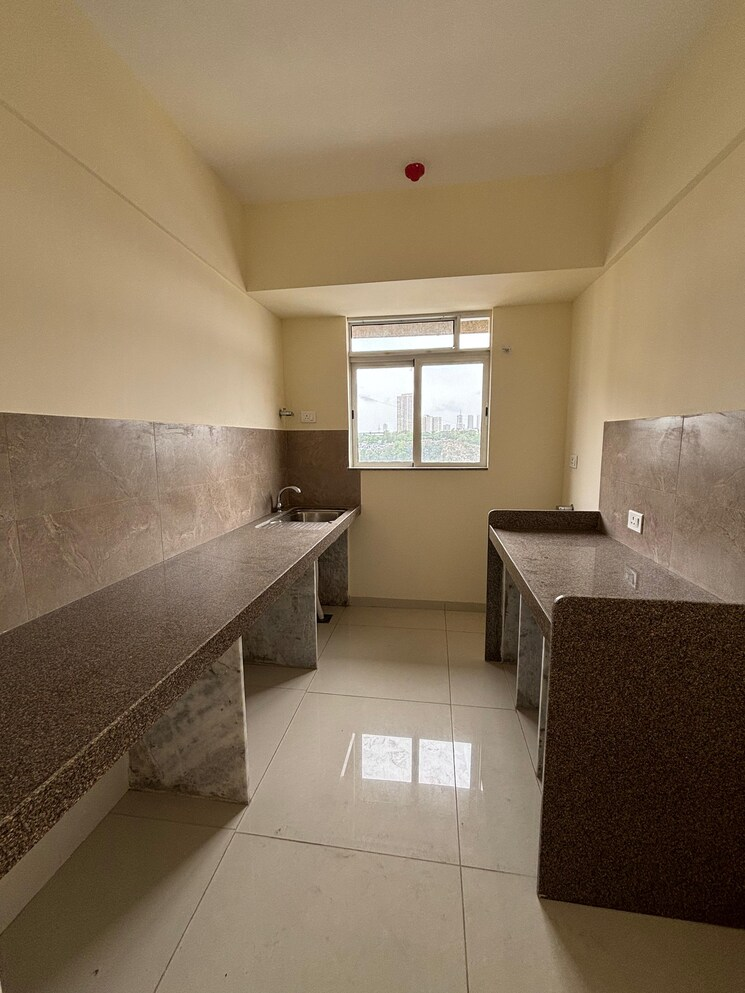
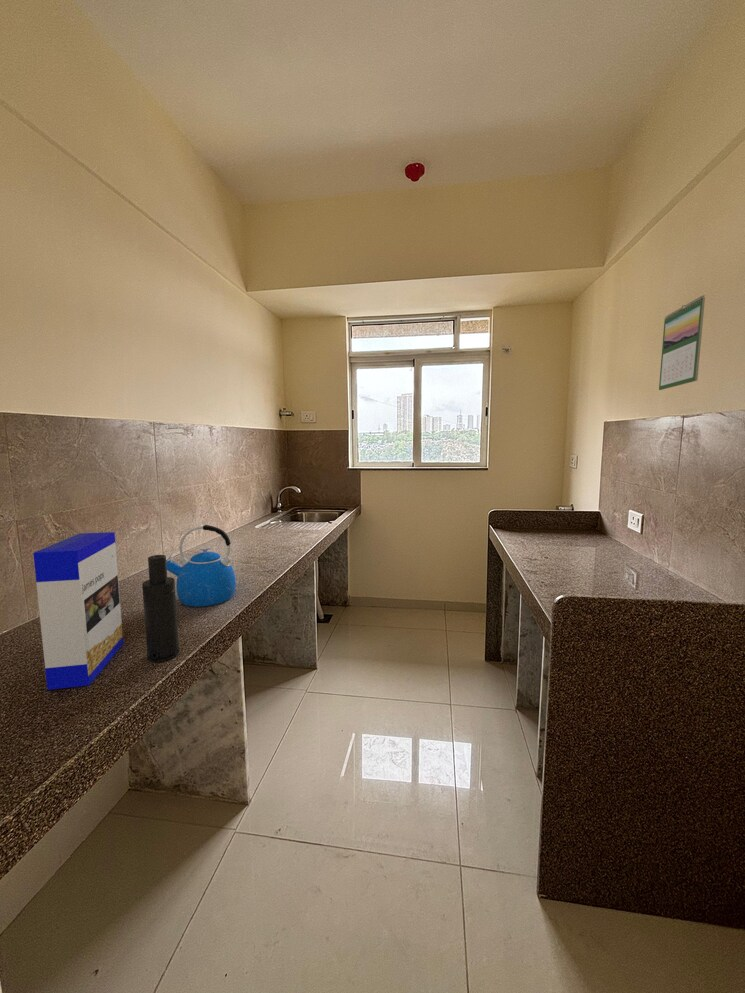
+ calendar [658,294,706,391]
+ kettle [166,524,237,608]
+ cereal box [32,531,124,691]
+ atomizer [141,554,180,663]
